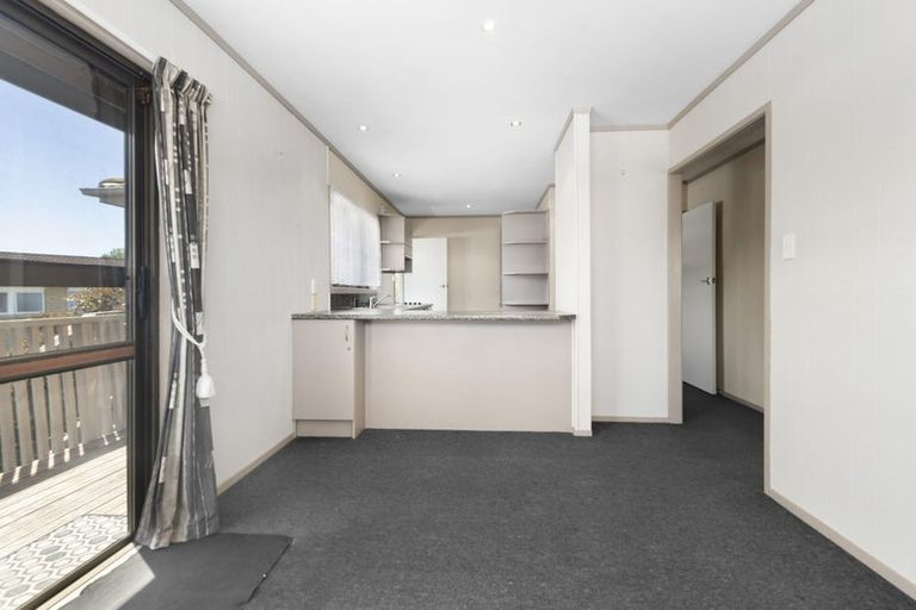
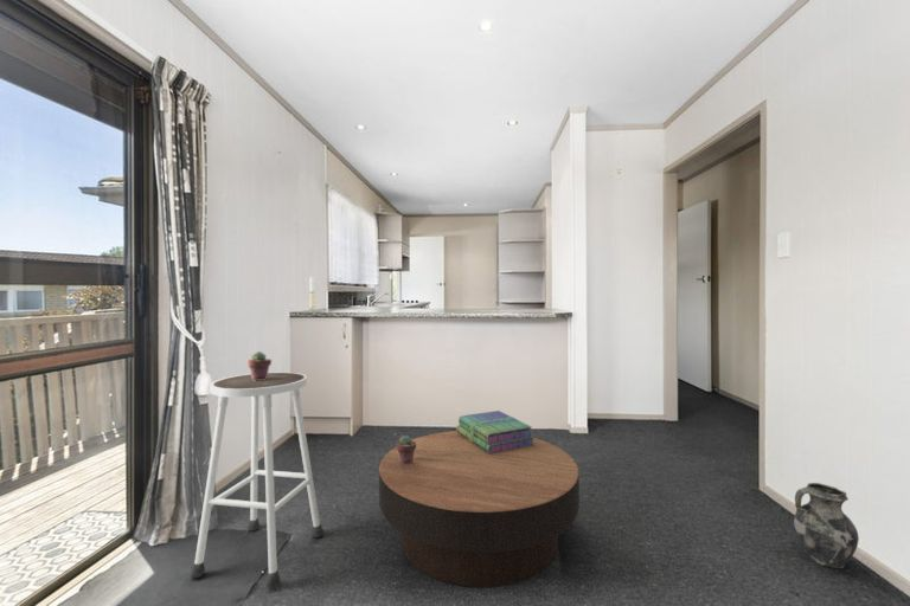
+ stack of books [455,410,536,453]
+ potted succulent [396,434,416,464]
+ coffee table [378,430,581,588]
+ stool [188,372,325,589]
+ potted succulent [246,350,273,381]
+ ceramic jug [793,482,860,569]
